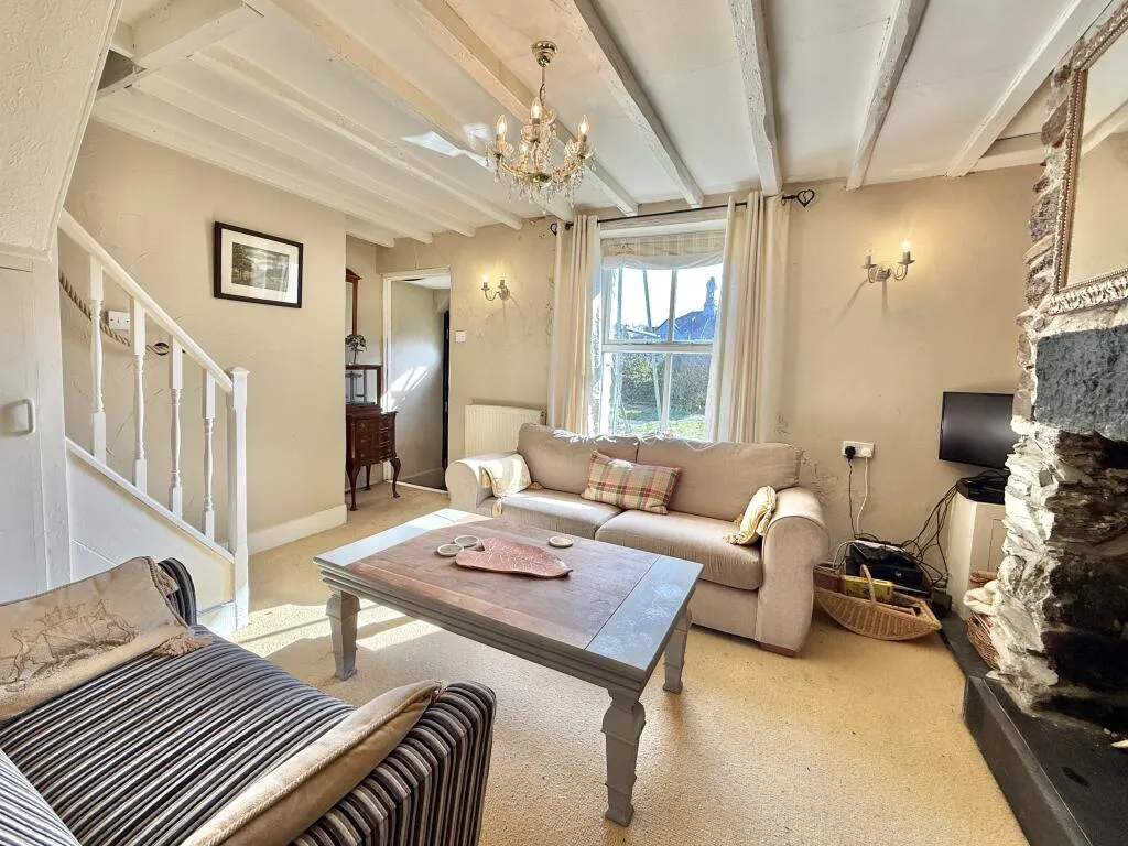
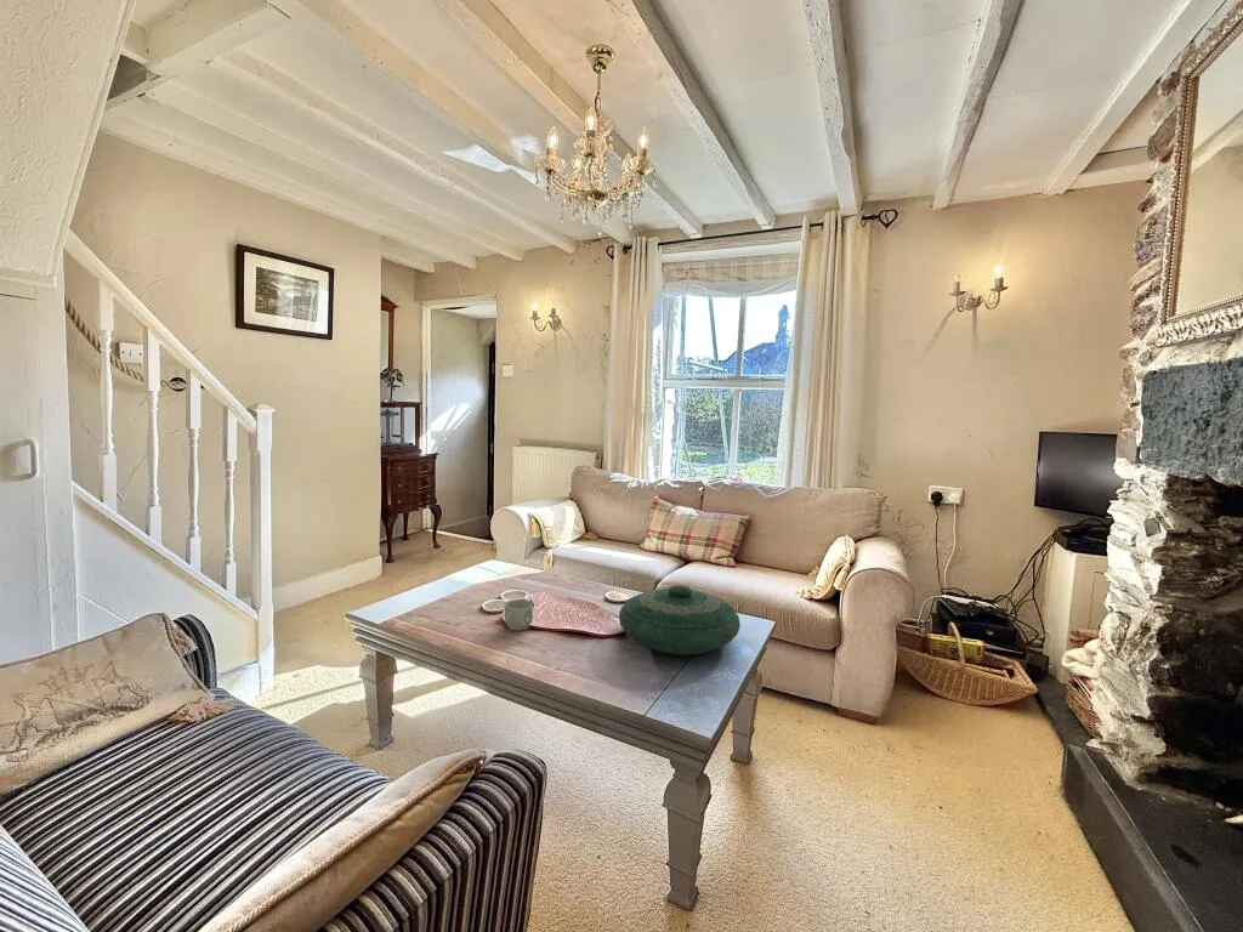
+ decorative bowl [618,584,742,657]
+ mug [504,598,534,631]
